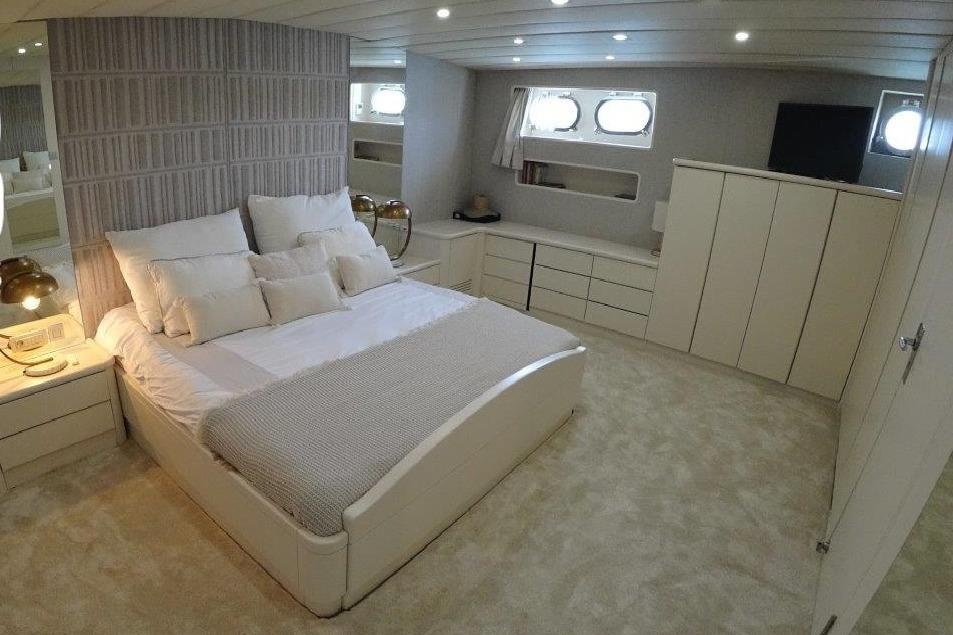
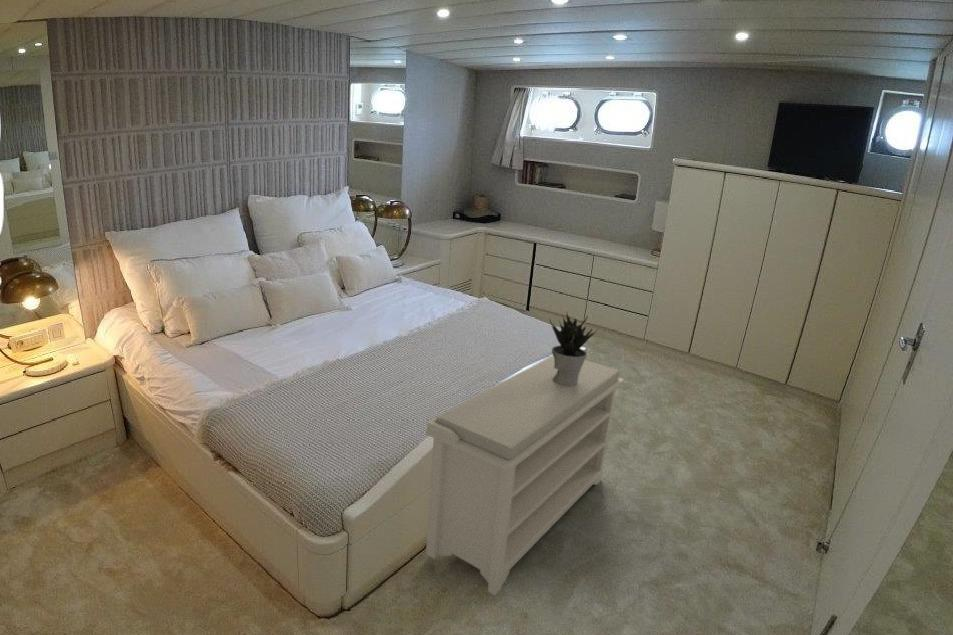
+ potted plant [549,312,599,386]
+ bench [425,354,625,597]
